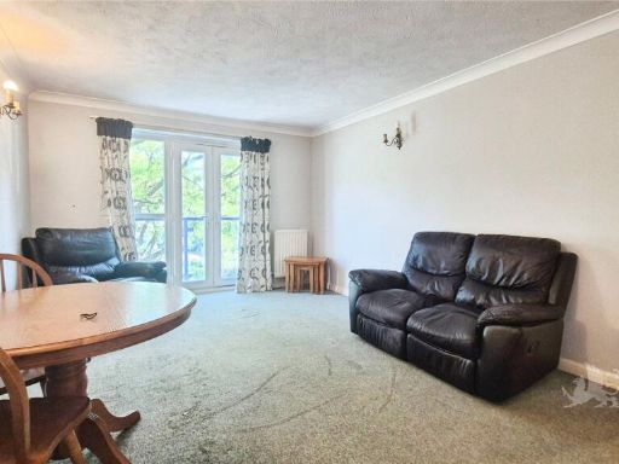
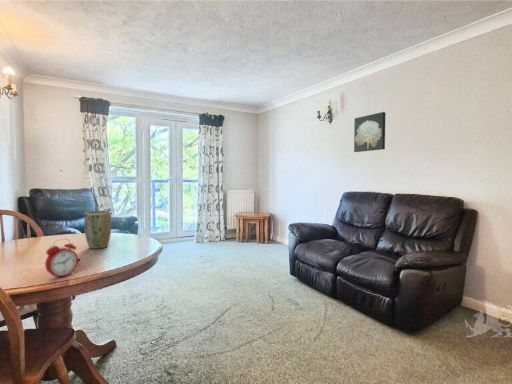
+ wall art [353,111,386,153]
+ alarm clock [44,238,79,280]
+ plant pot [83,210,112,250]
